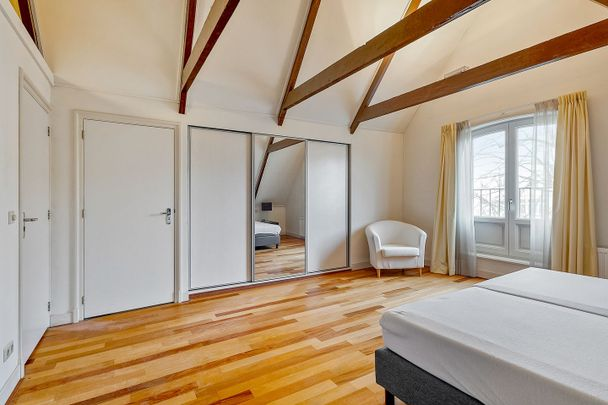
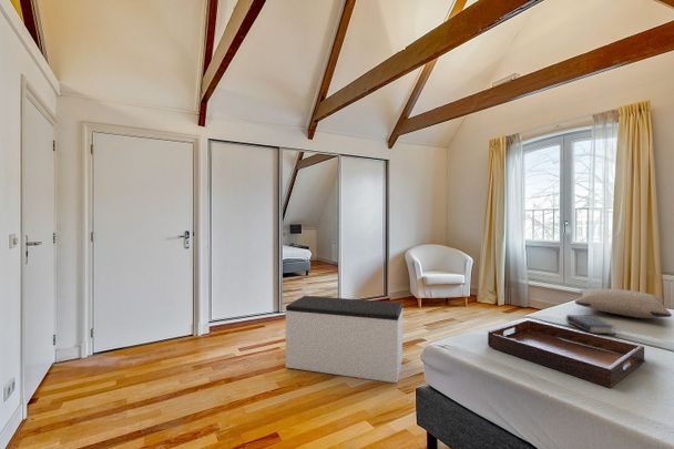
+ hardback book [565,314,616,336]
+ serving tray [487,318,645,389]
+ pillow [574,287,673,319]
+ bench [285,295,405,384]
